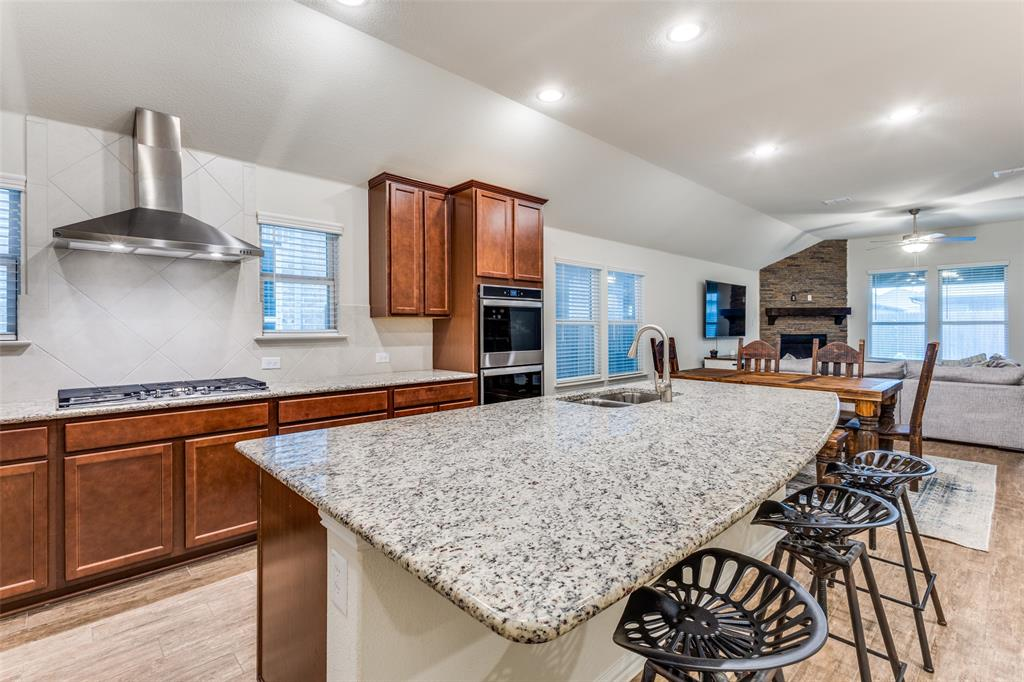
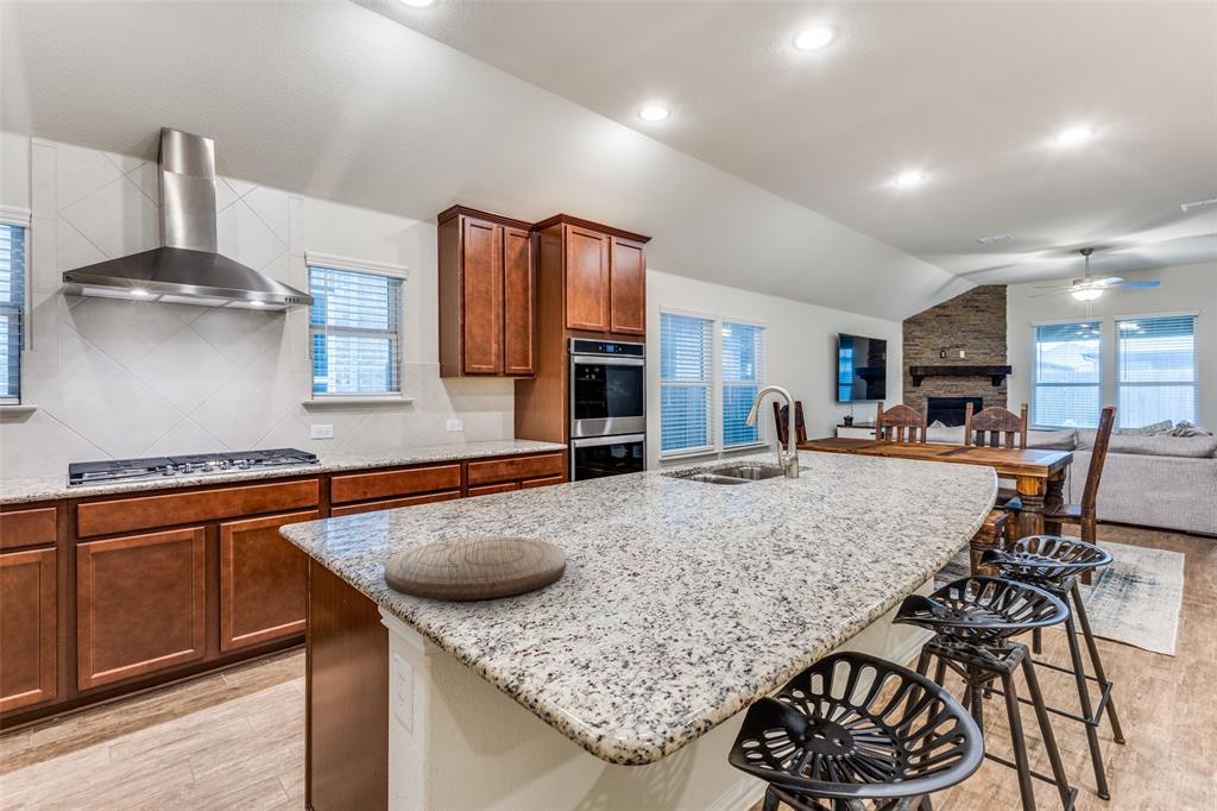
+ cutting board [384,535,567,602]
